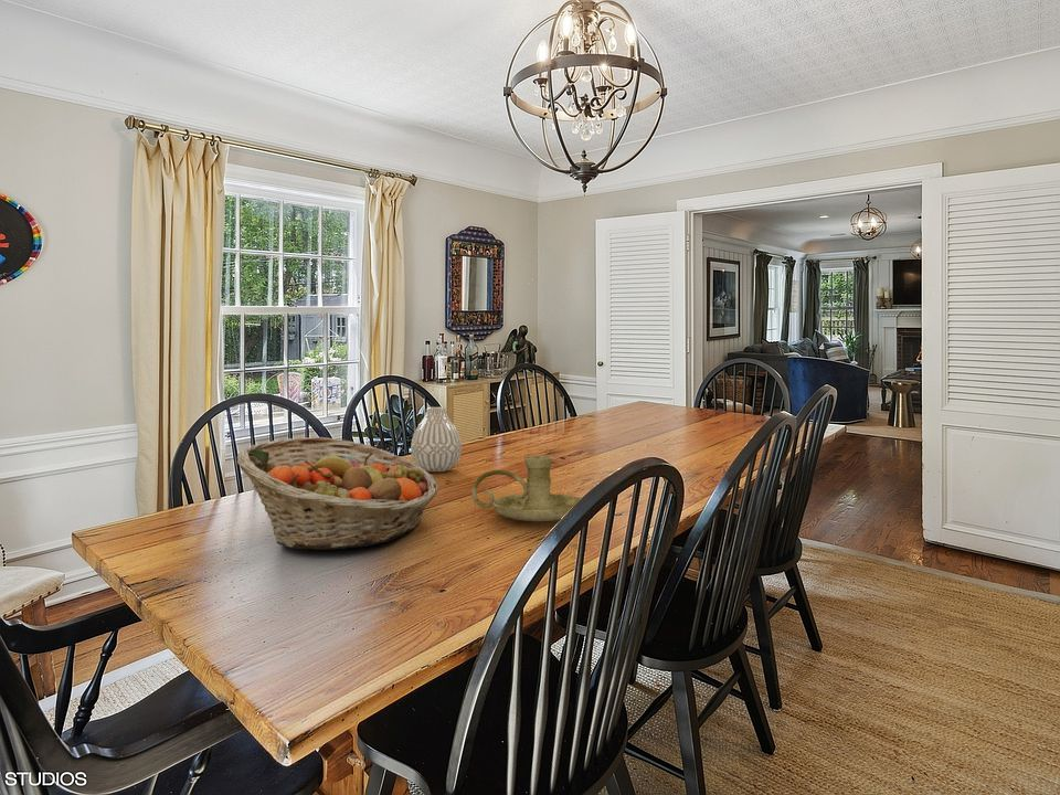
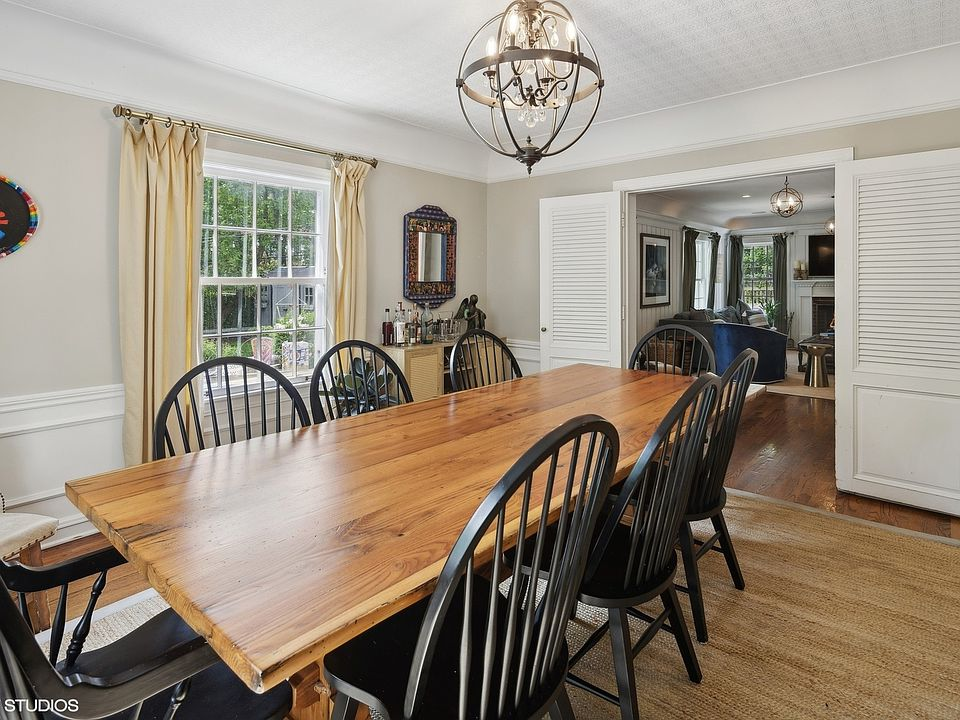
- vase [410,406,463,473]
- candle holder [471,455,582,522]
- fruit basket [236,436,439,551]
